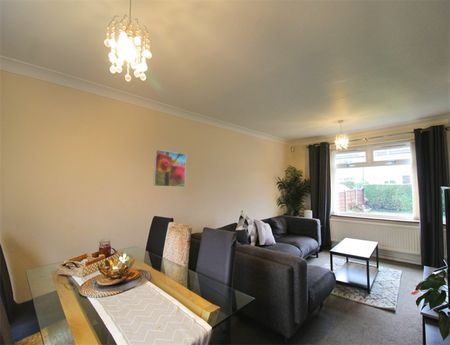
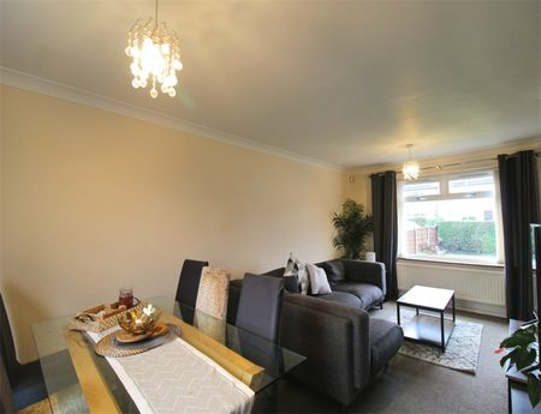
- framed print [152,149,187,188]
